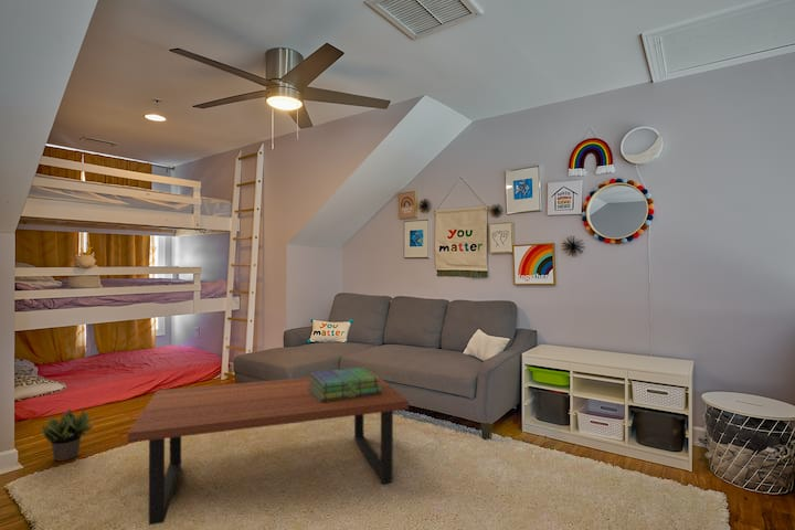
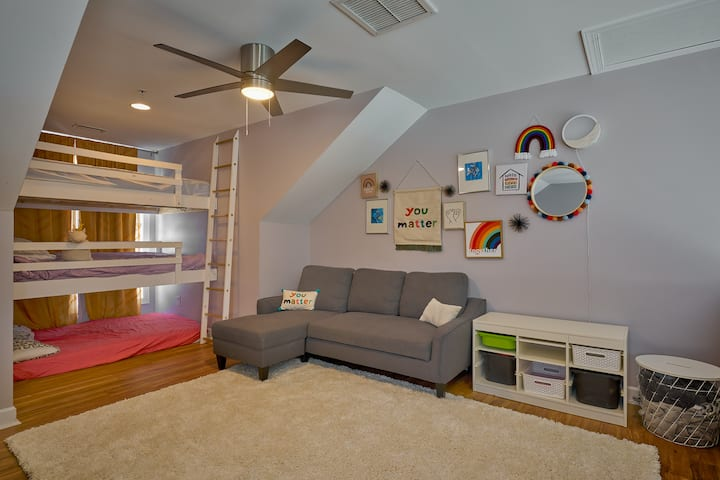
- coffee table [127,371,410,527]
- stack of books [308,367,382,402]
- potted plant [41,407,100,463]
